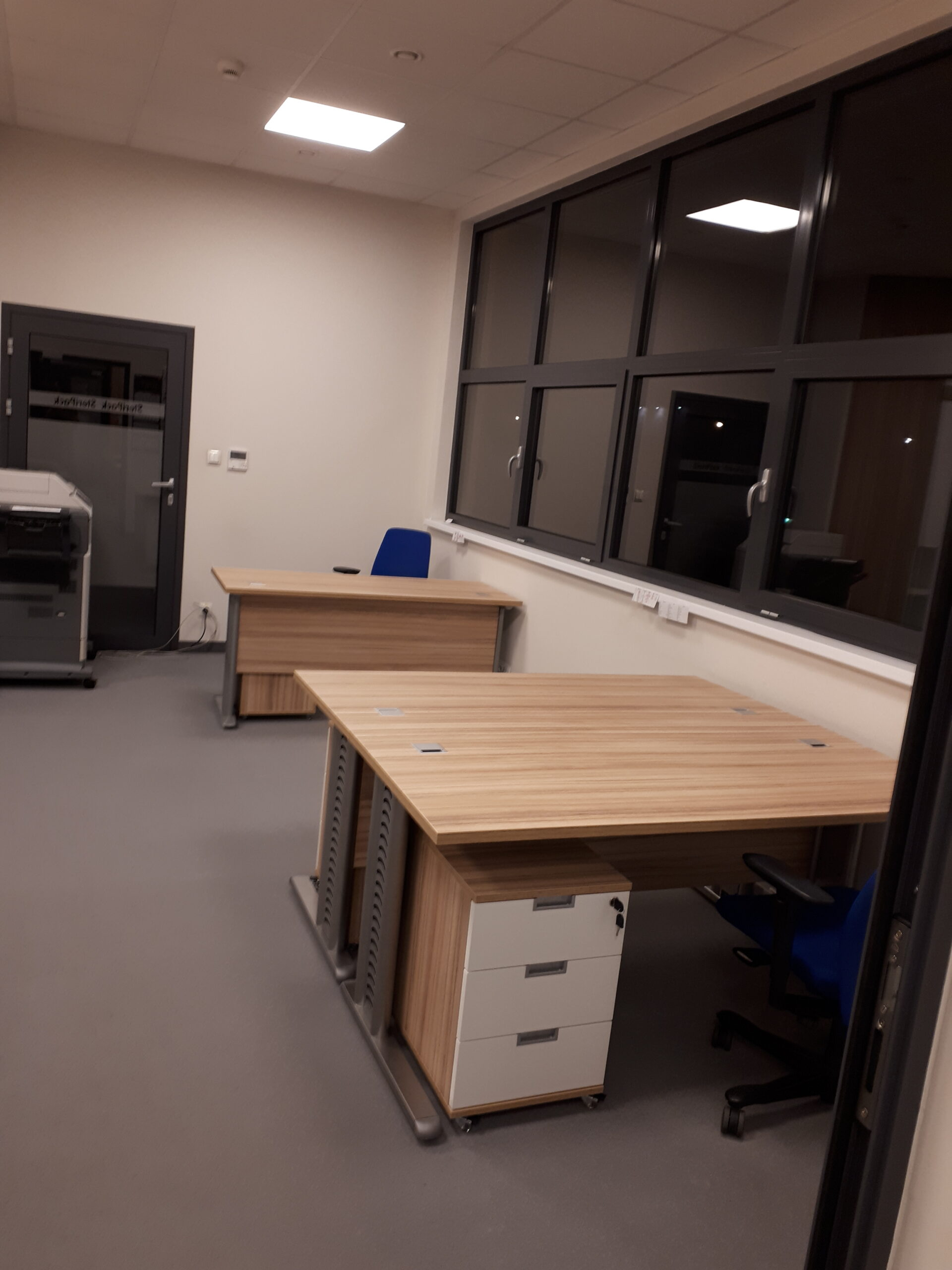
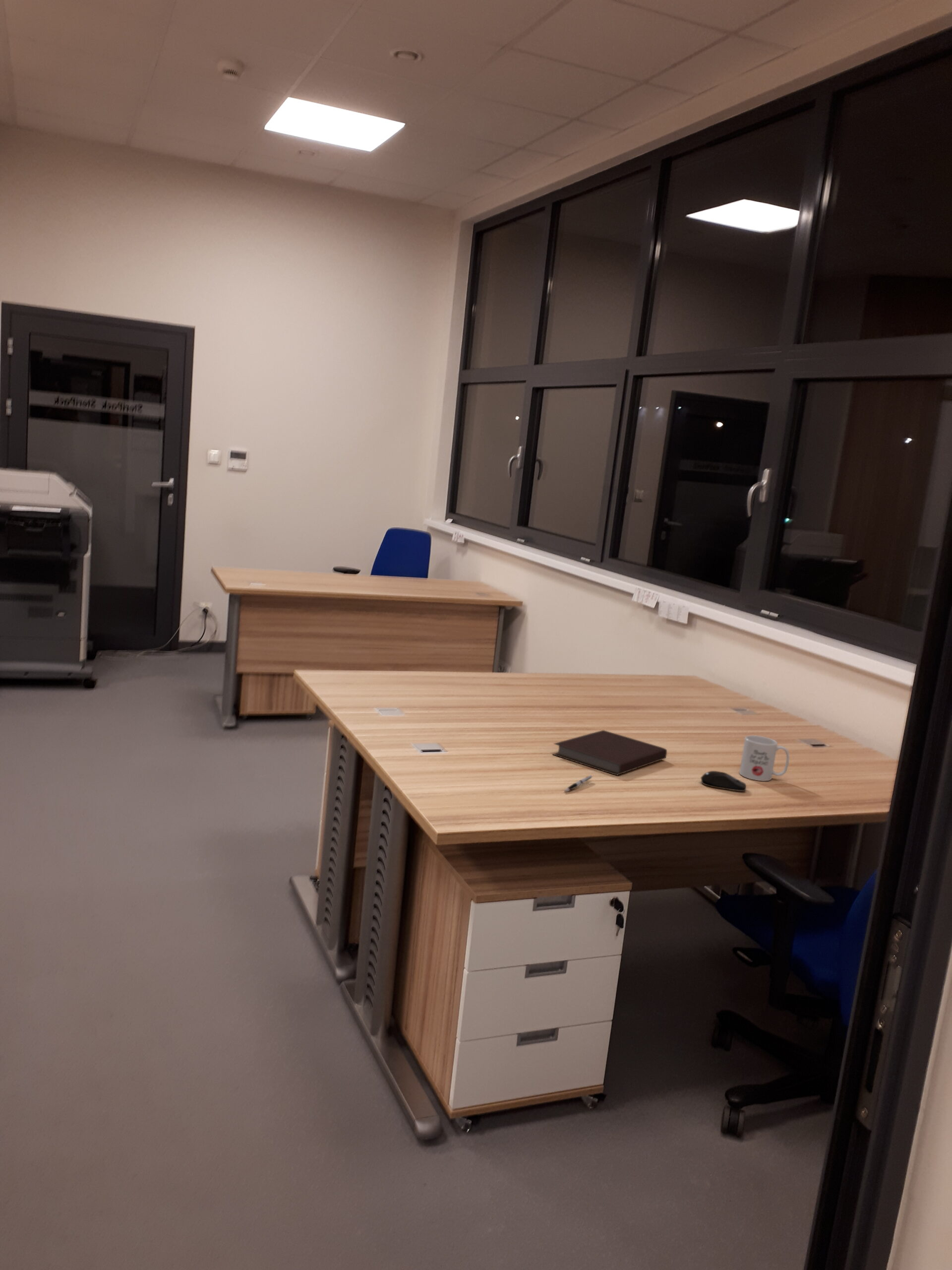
+ computer mouse [700,770,747,792]
+ pen [564,775,593,792]
+ mug [739,735,790,781]
+ notebook [552,730,667,775]
